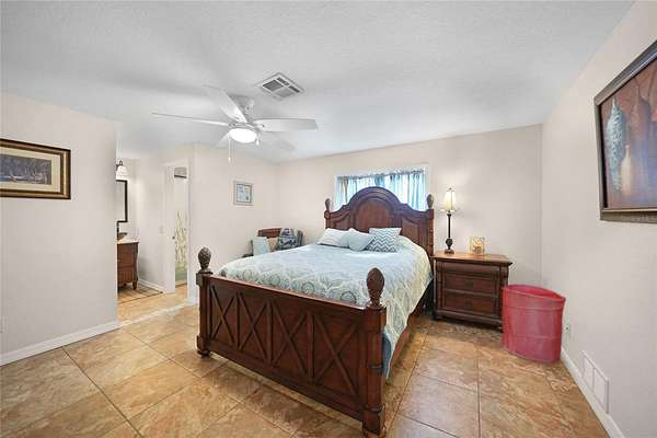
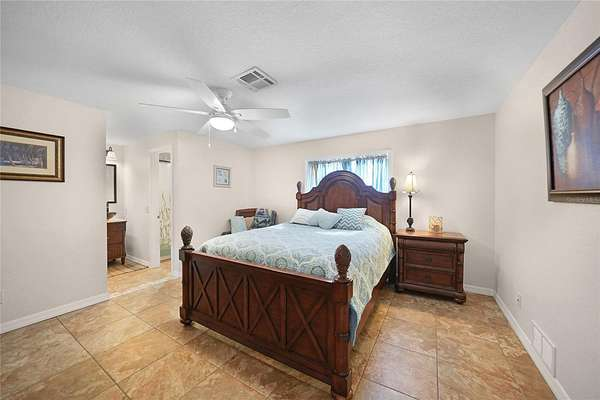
- laundry hamper [500,284,567,364]
